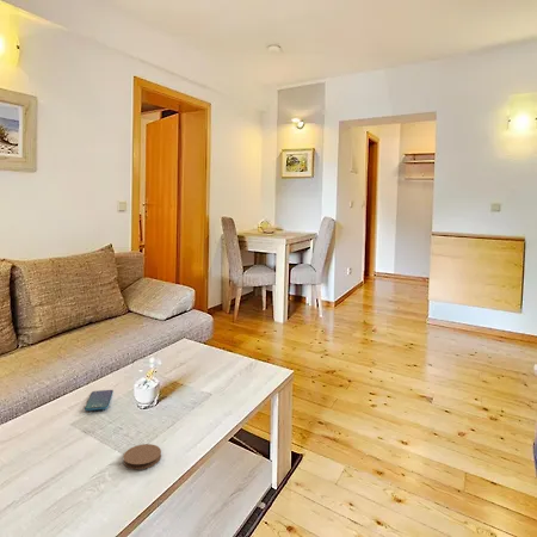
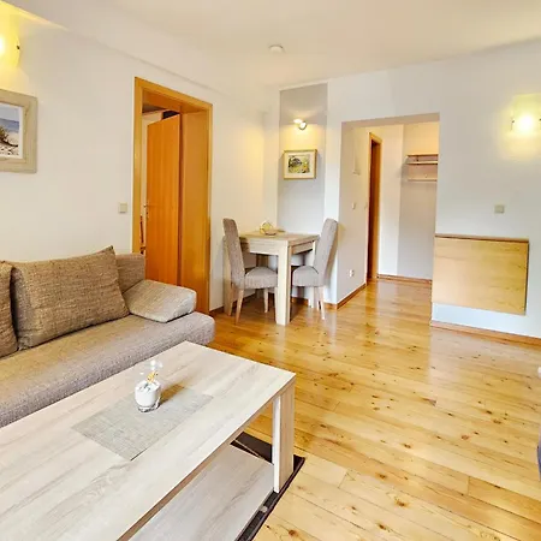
- smartphone [84,389,115,412]
- coaster [123,443,162,470]
